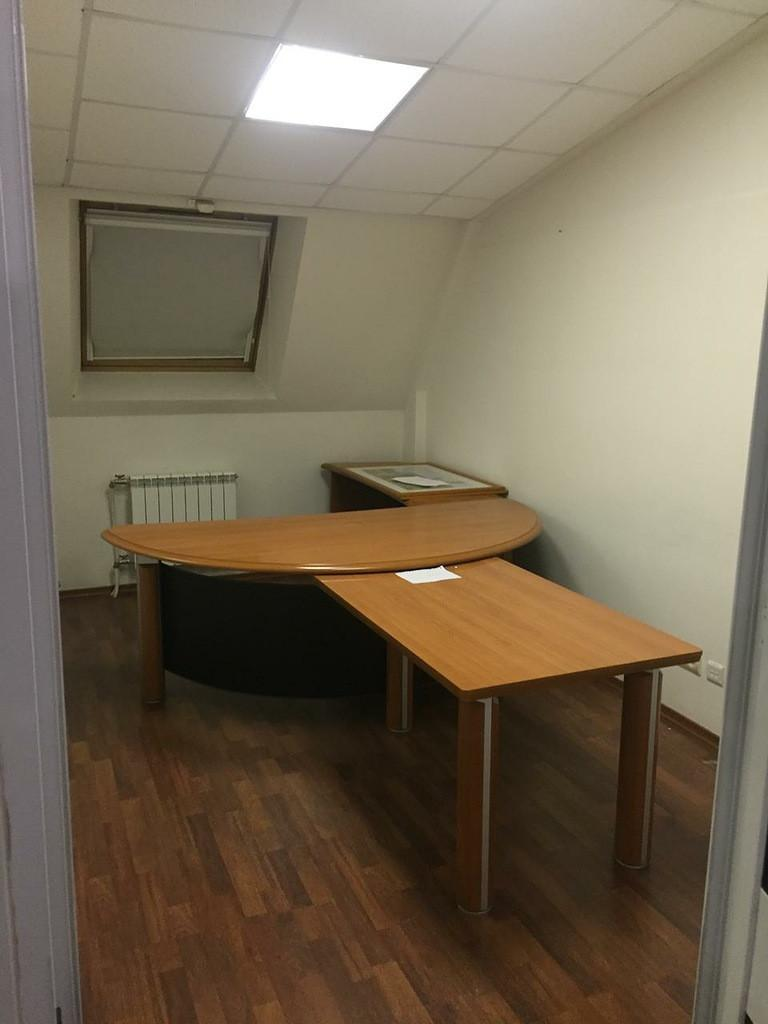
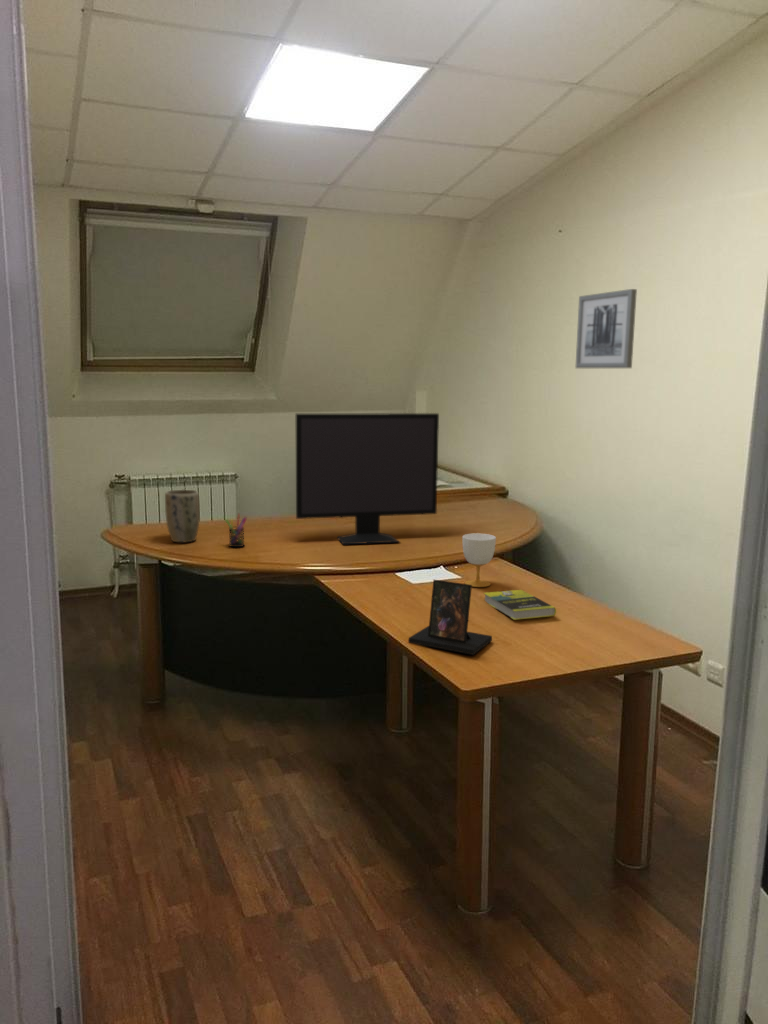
+ pen holder [224,513,248,548]
+ photo frame [408,579,493,656]
+ book [483,589,557,621]
+ monitor [294,412,440,545]
+ wall art [574,288,638,369]
+ cup [461,532,497,588]
+ plant pot [164,488,201,543]
